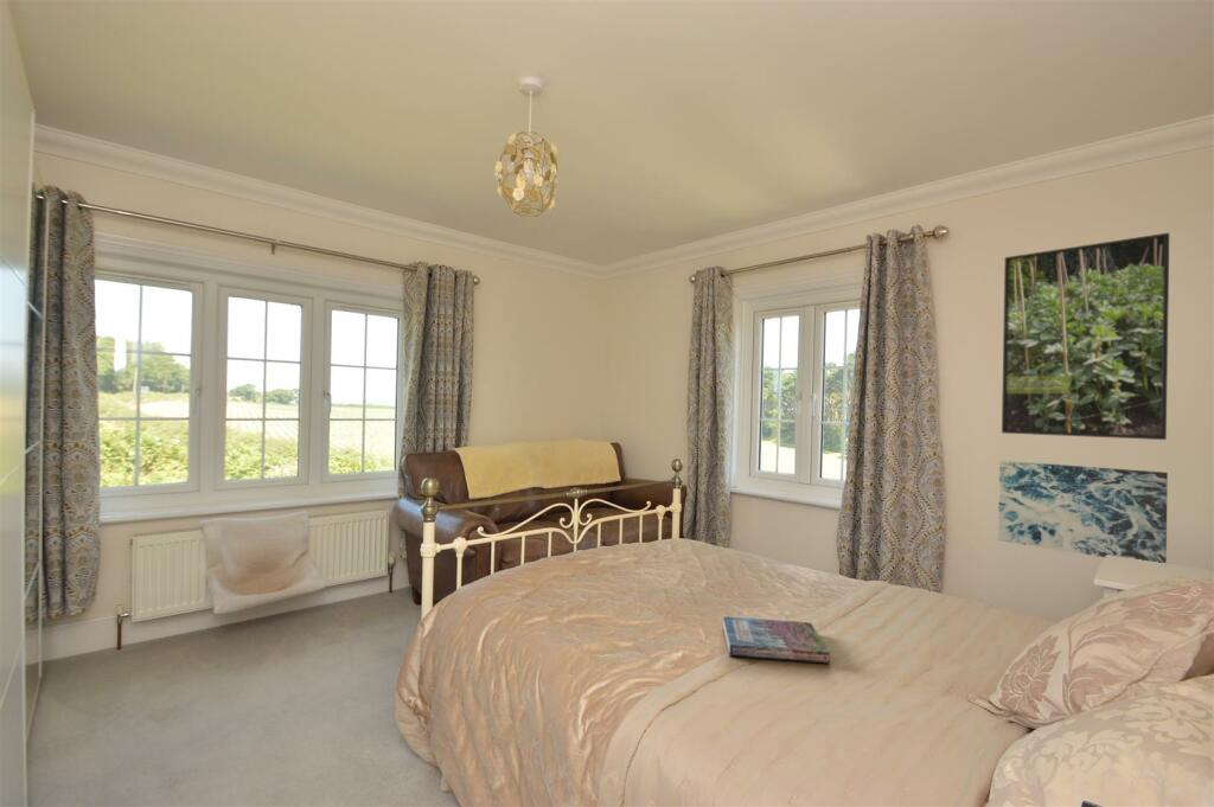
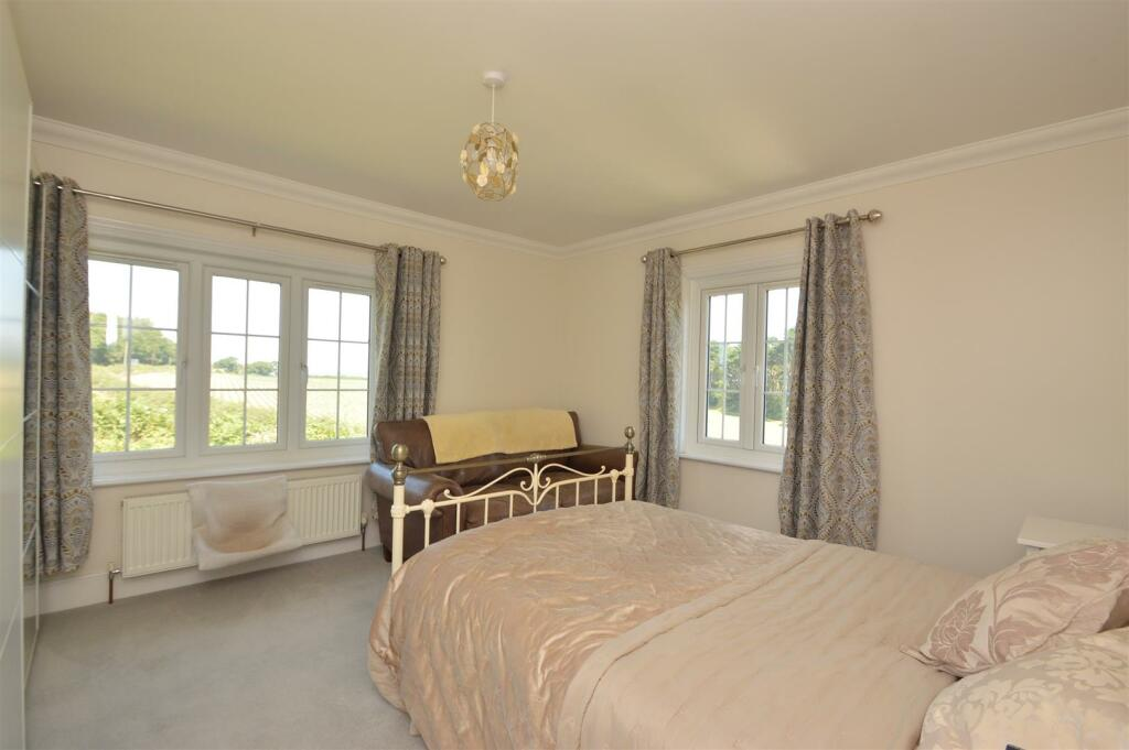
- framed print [1001,231,1170,441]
- book [722,615,831,665]
- wall art [997,460,1169,564]
